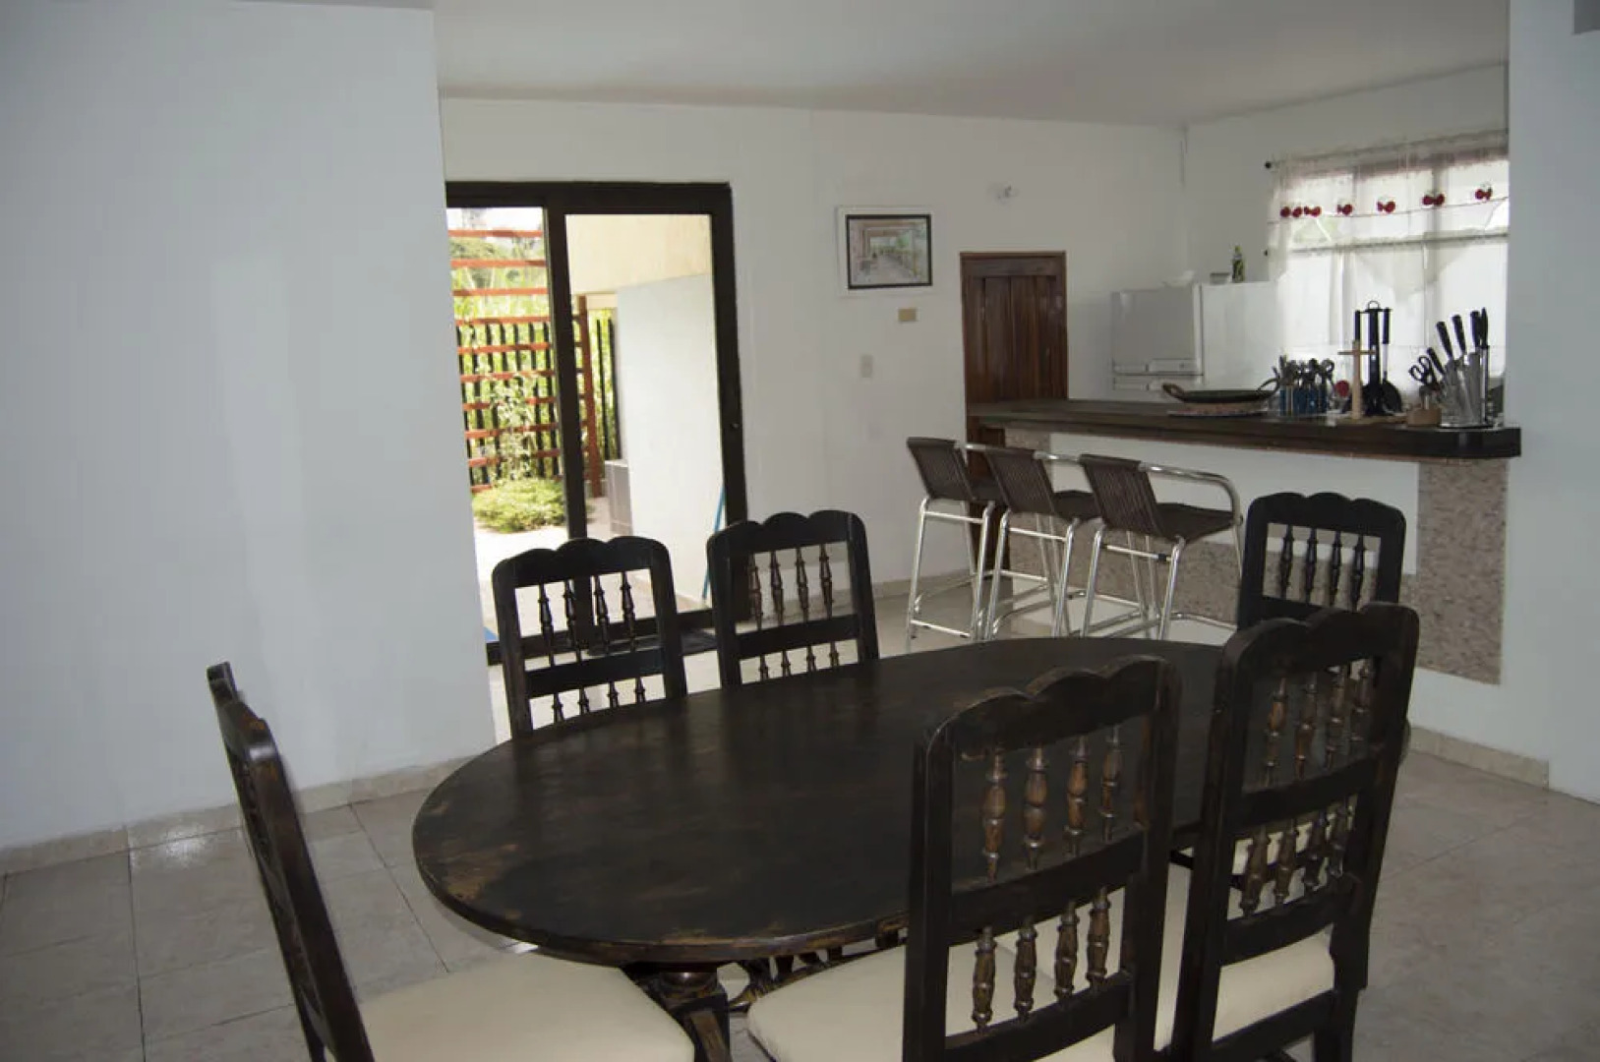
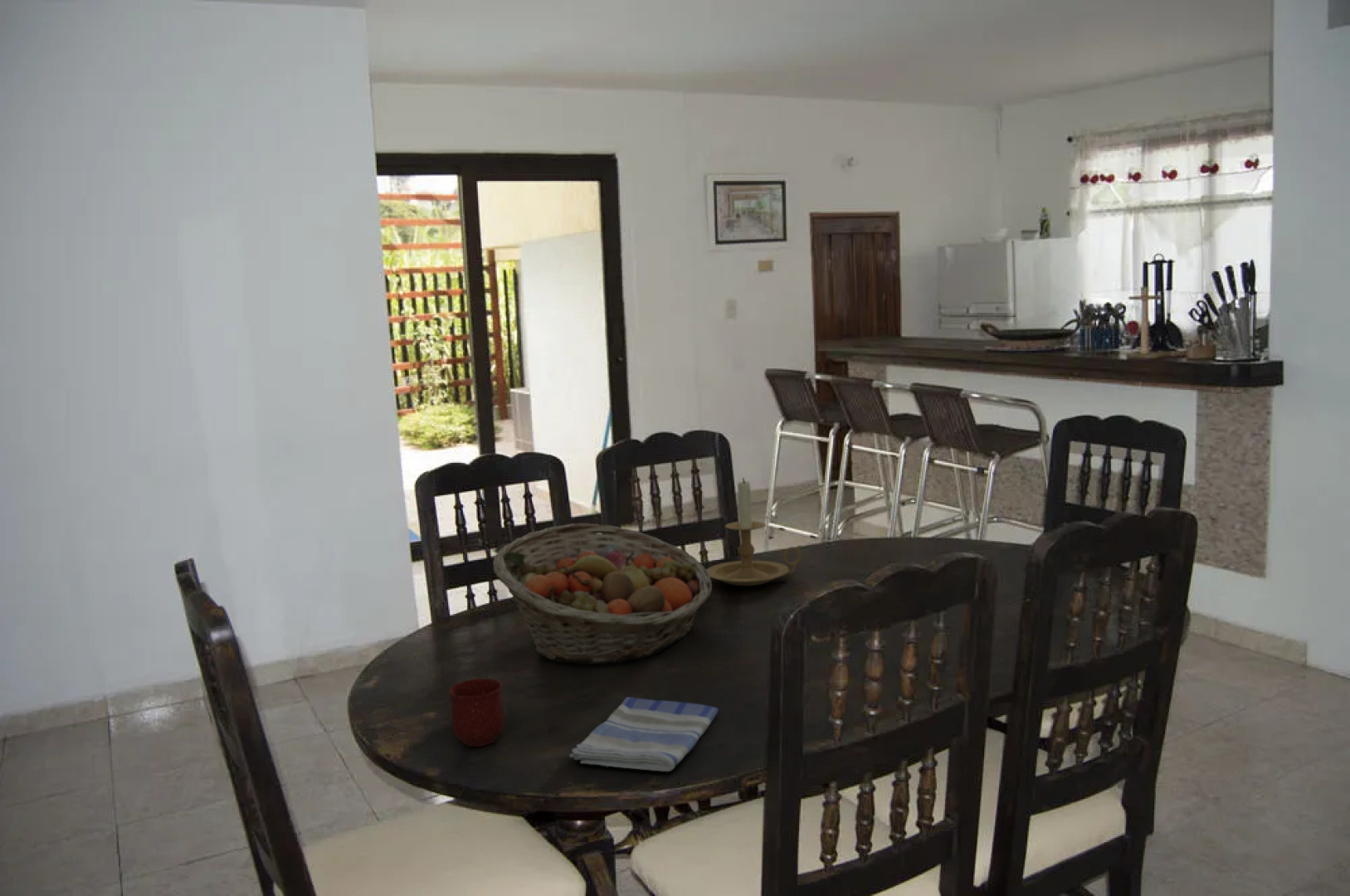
+ dish towel [568,696,719,772]
+ fruit basket [492,523,713,665]
+ mug [448,678,505,747]
+ candle holder [706,477,803,587]
